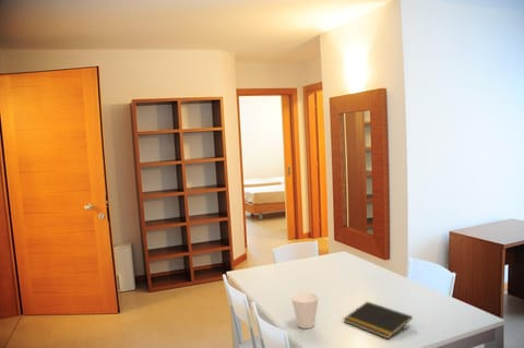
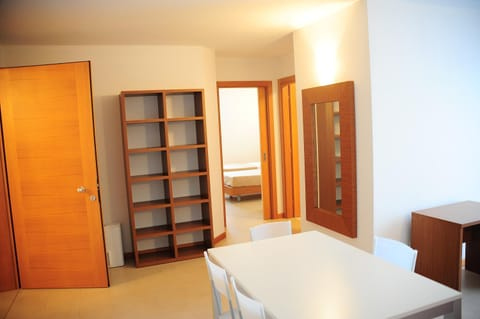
- notepad [342,300,414,340]
- cup [290,291,320,329]
